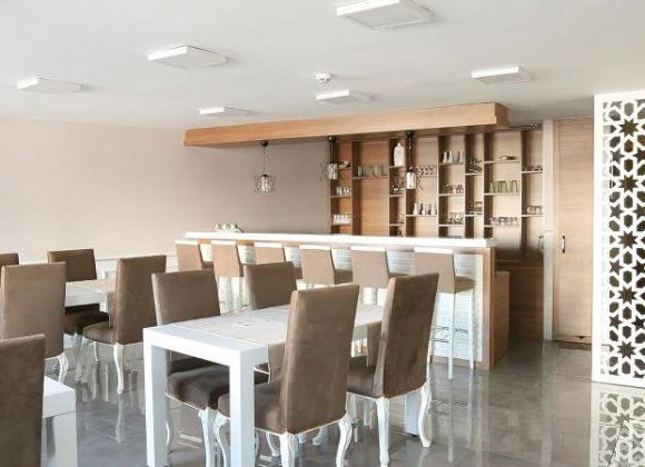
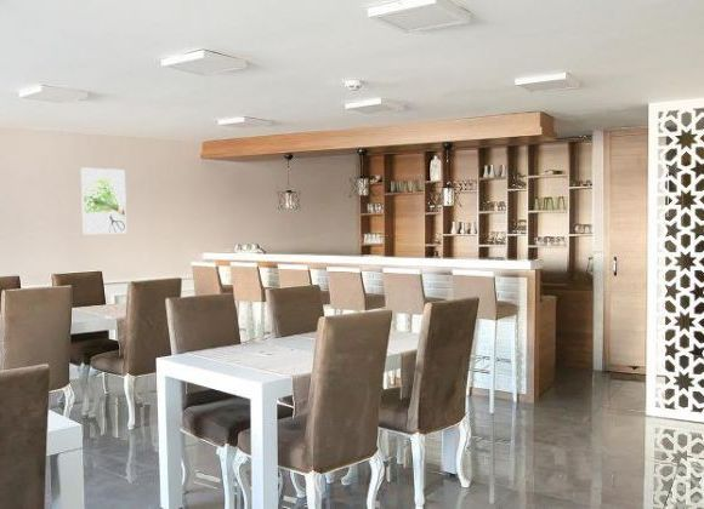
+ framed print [80,166,127,235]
